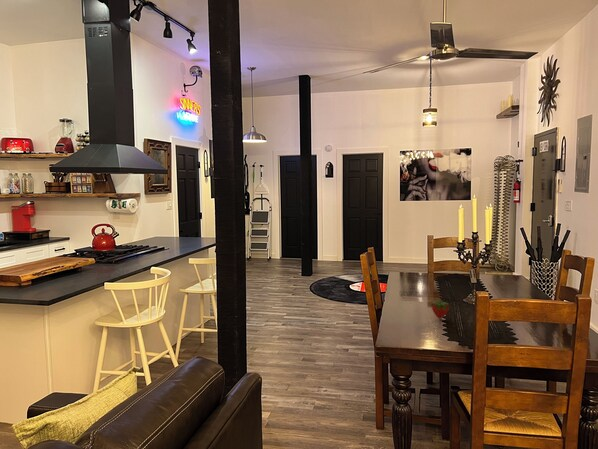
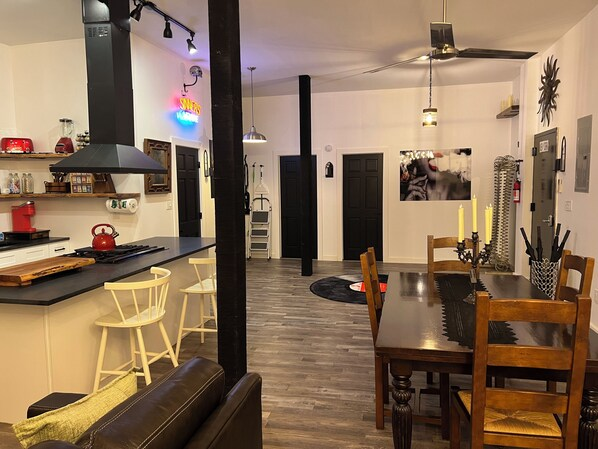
- fruit [430,299,451,320]
